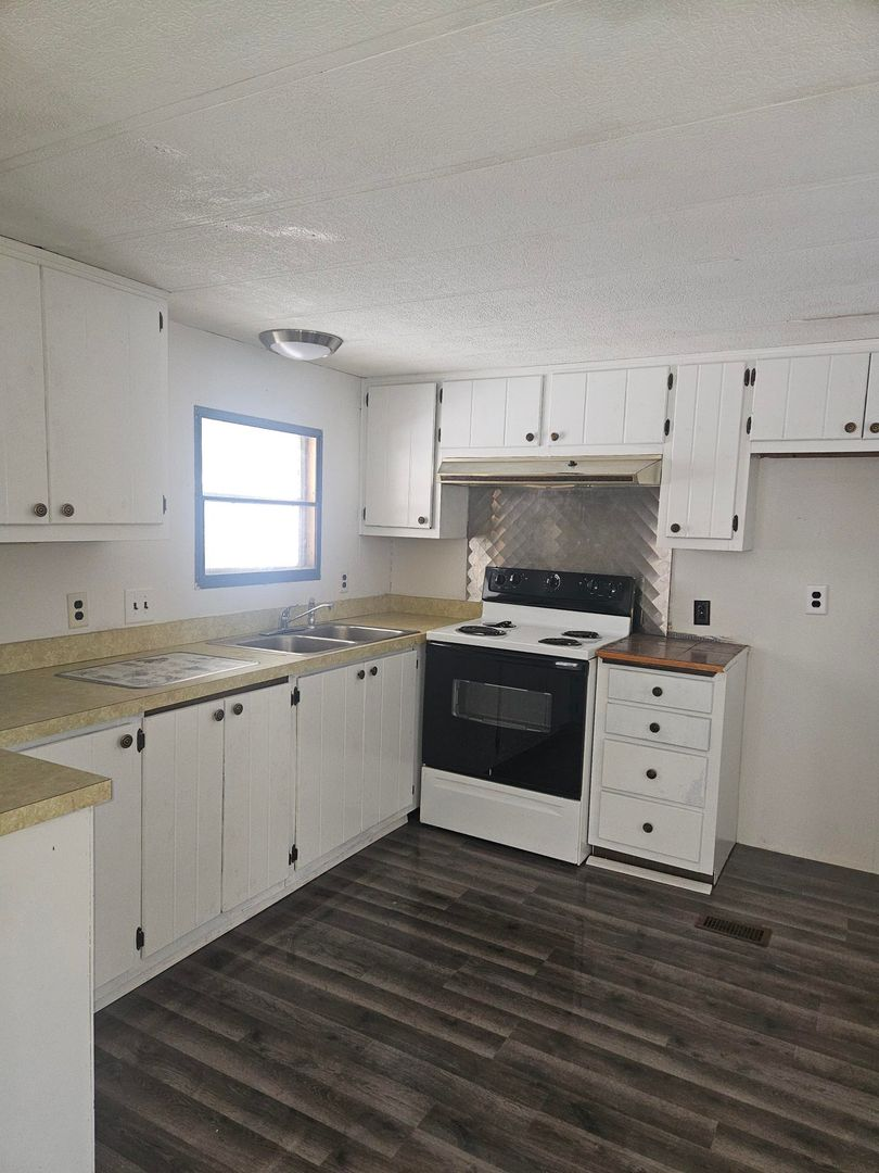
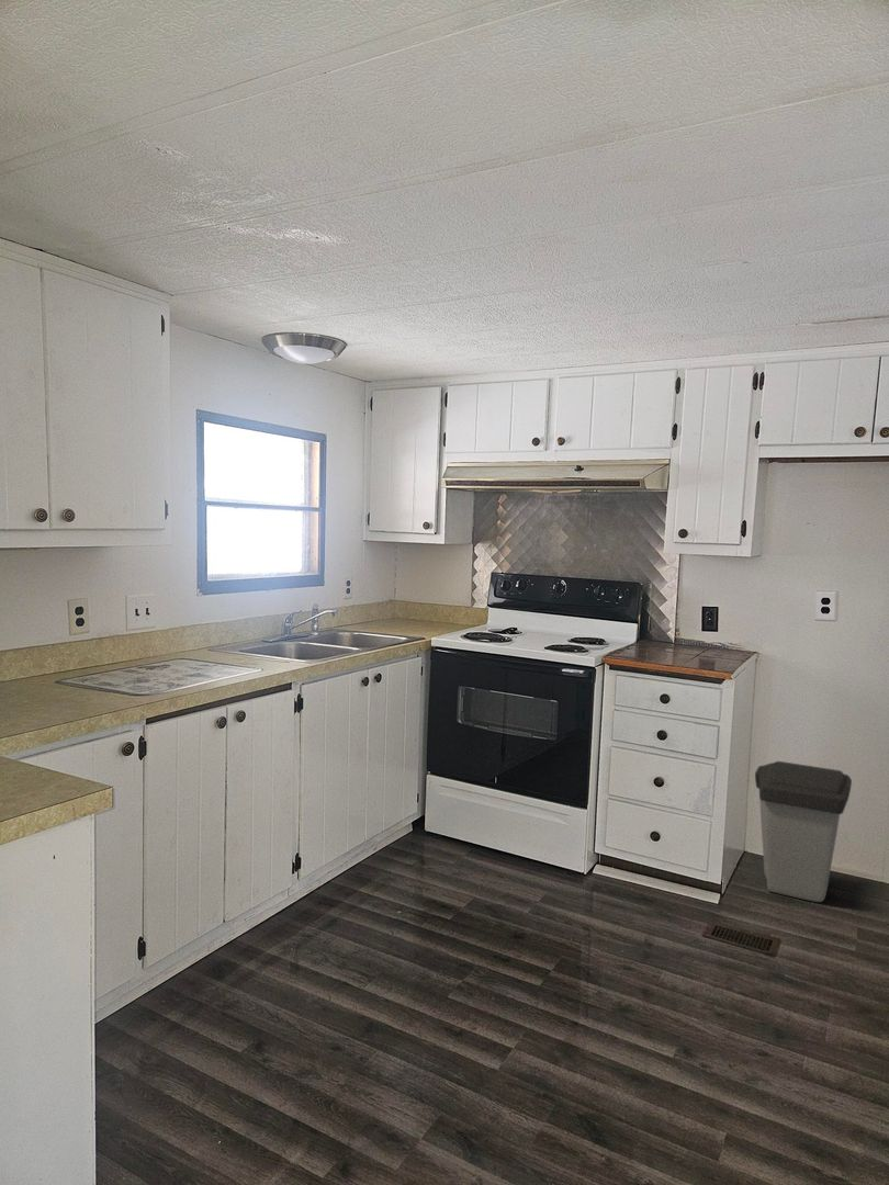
+ trash can [754,760,853,903]
